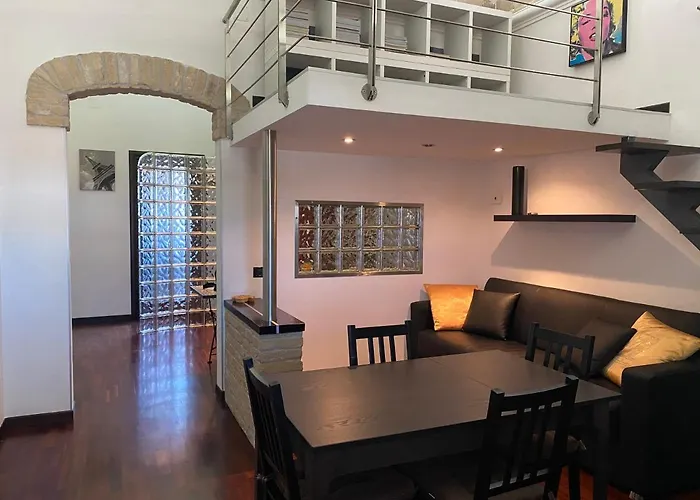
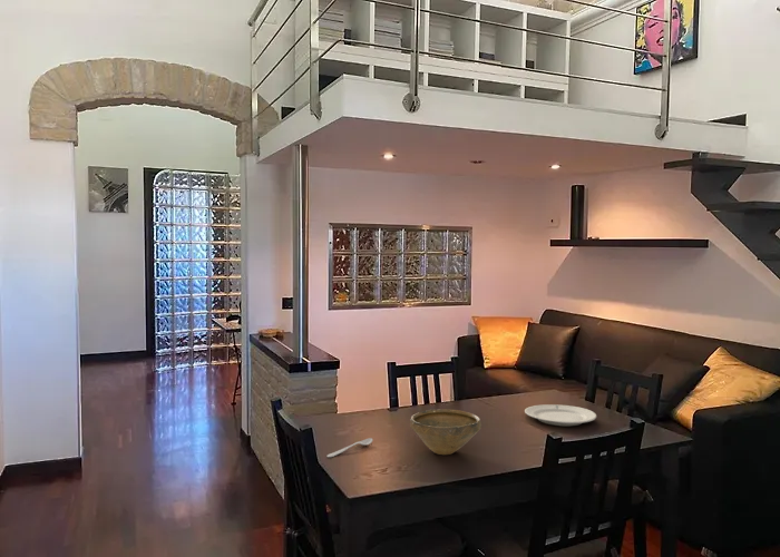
+ chinaware [524,403,597,427]
+ spoon [326,437,373,458]
+ bowl [409,408,482,456]
